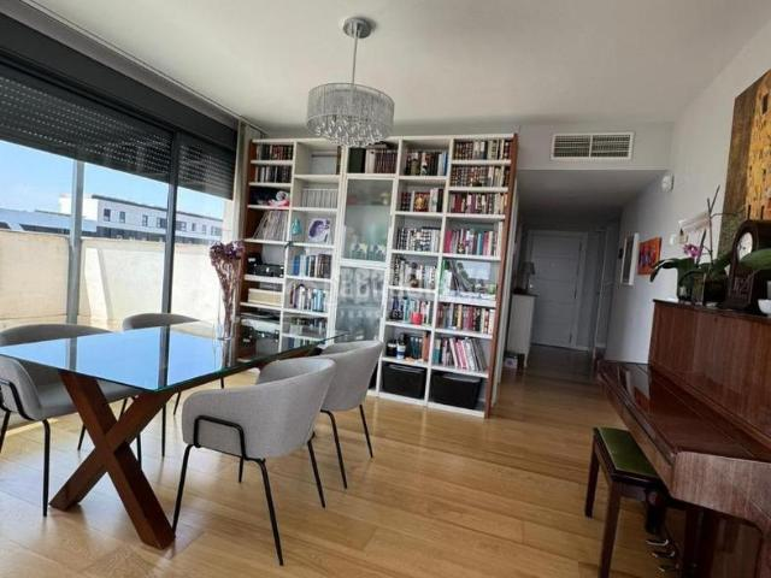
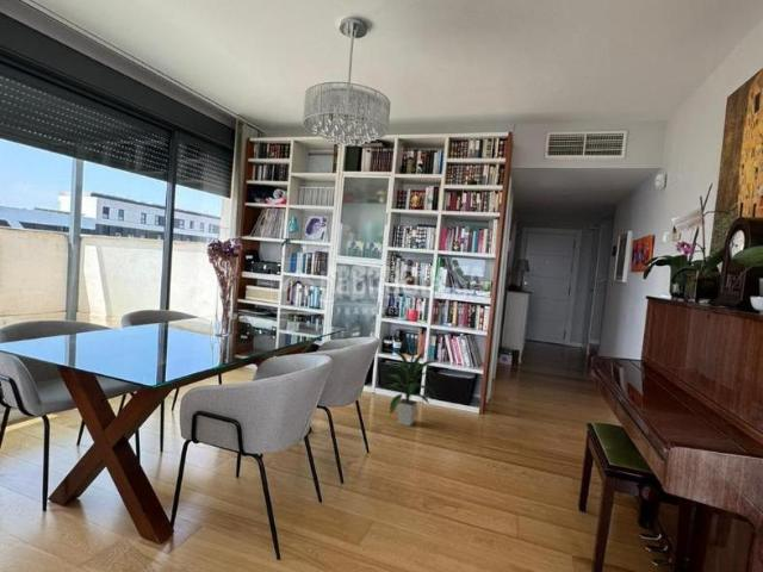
+ indoor plant [384,344,439,428]
